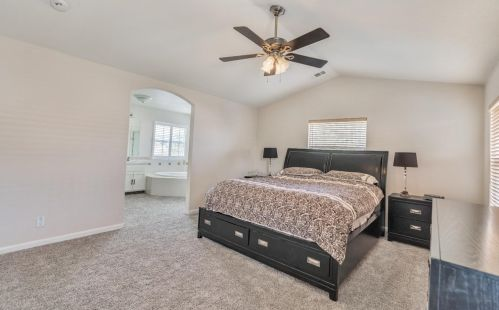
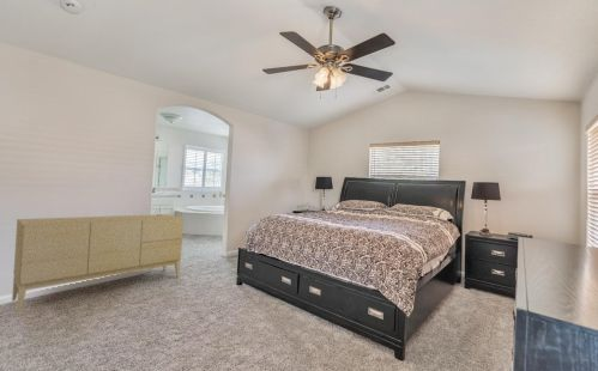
+ sideboard [11,213,185,315]
